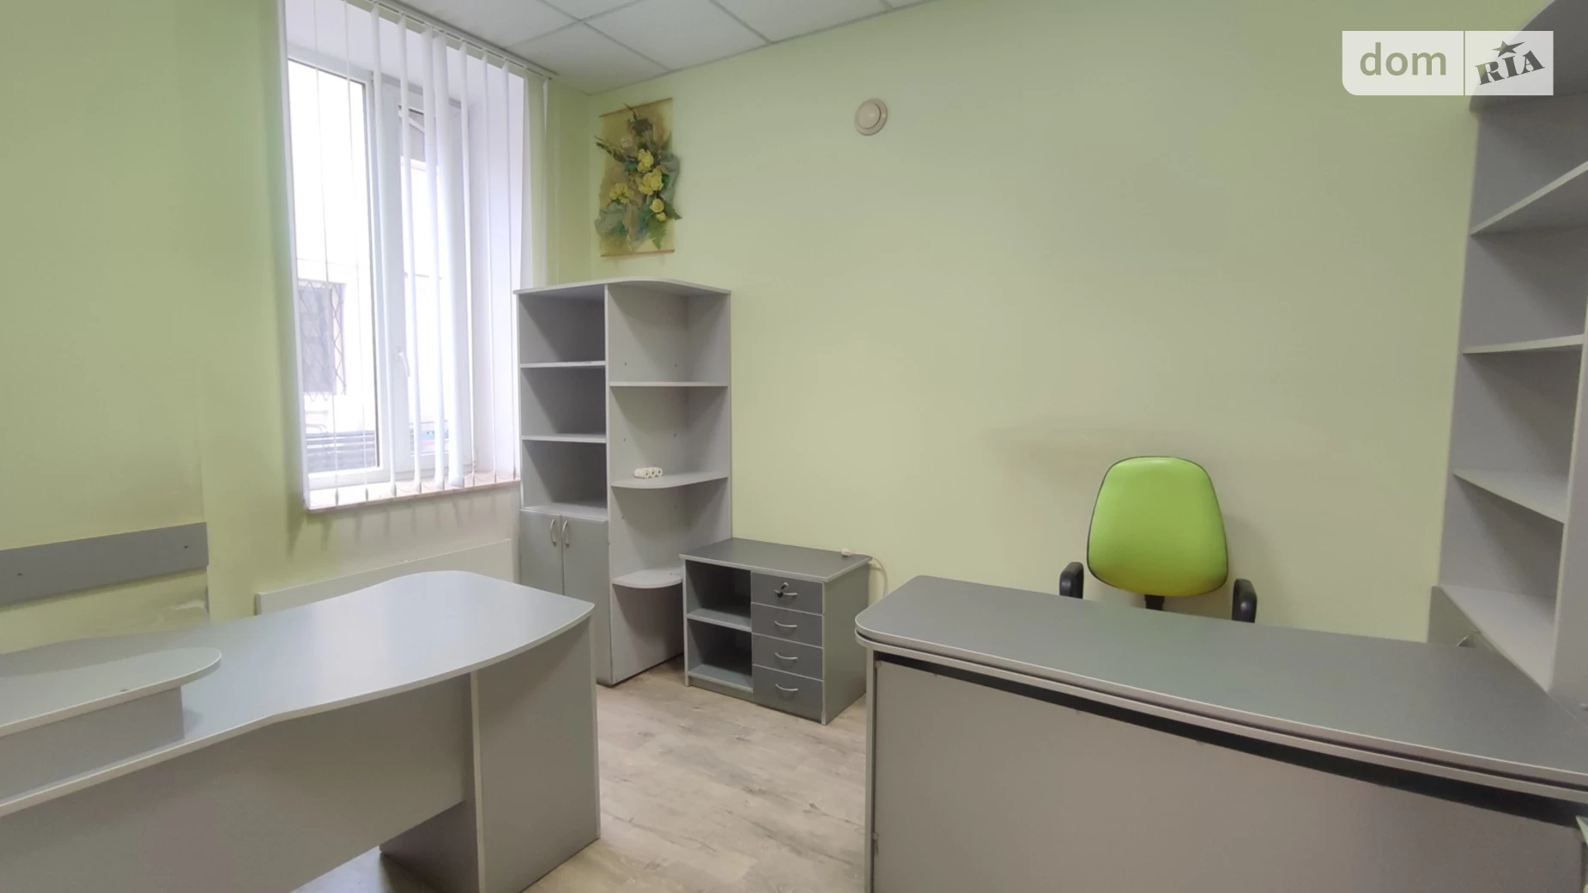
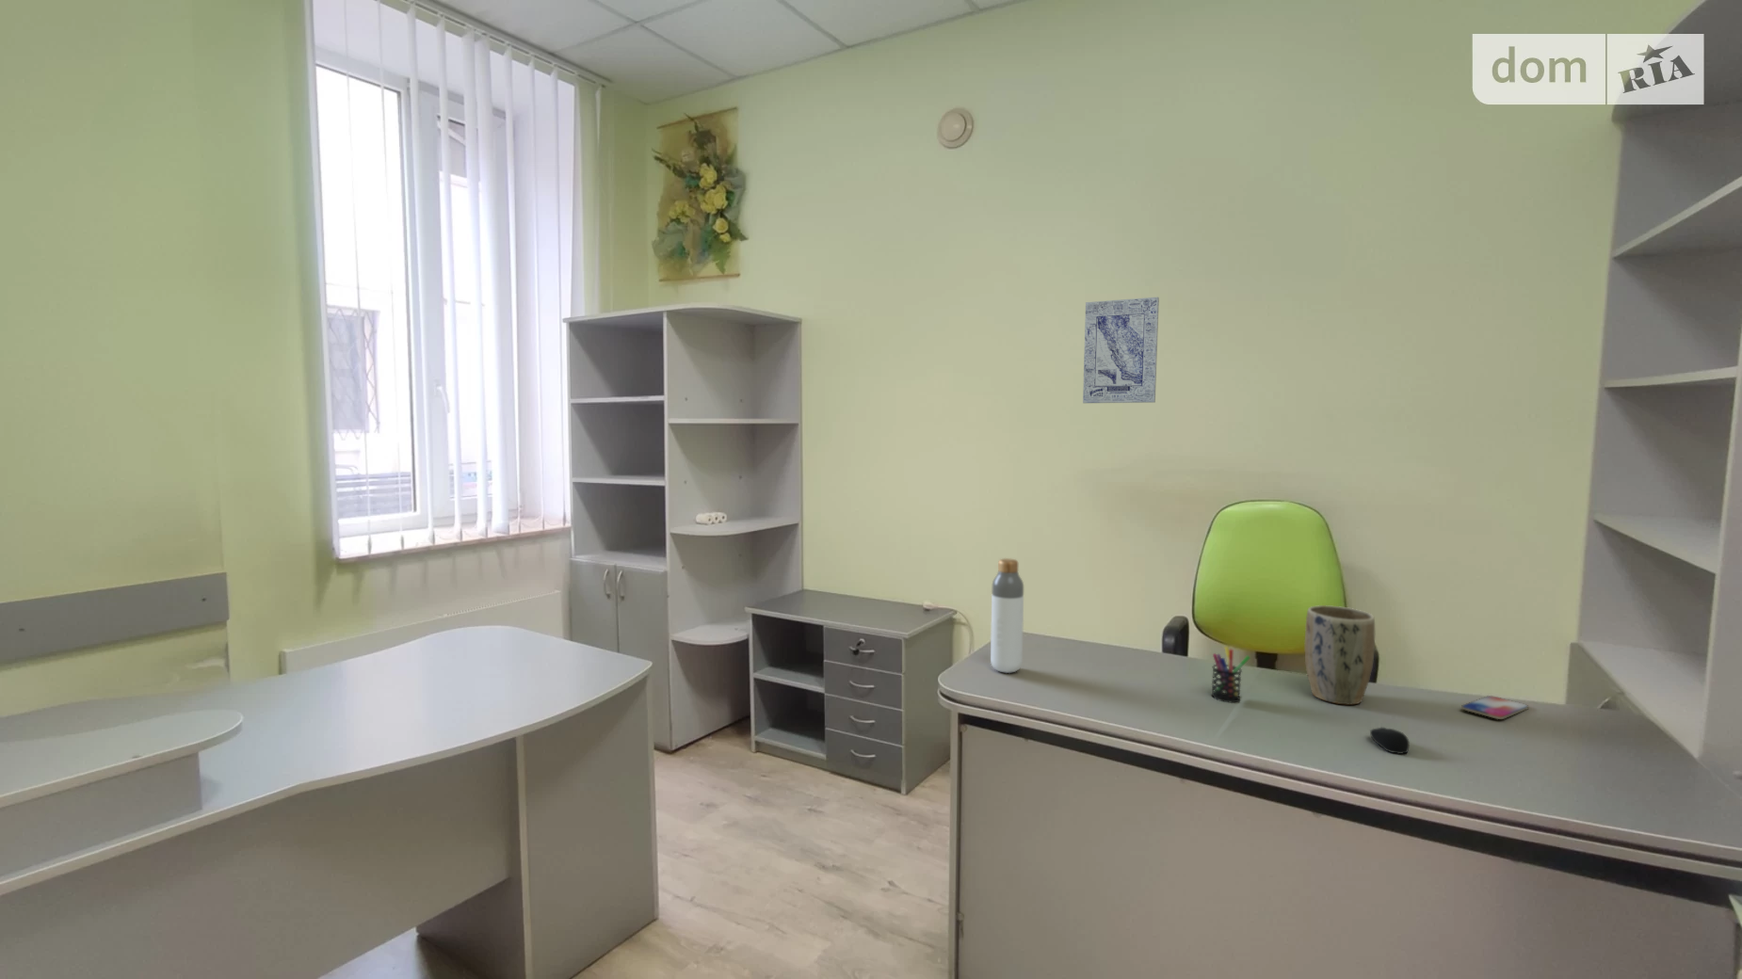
+ computer mouse [1369,727,1411,755]
+ bottle [989,557,1024,674]
+ plant pot [1304,605,1376,705]
+ pen holder [1211,645,1251,704]
+ smartphone [1461,695,1529,720]
+ wall art [1082,296,1161,404]
